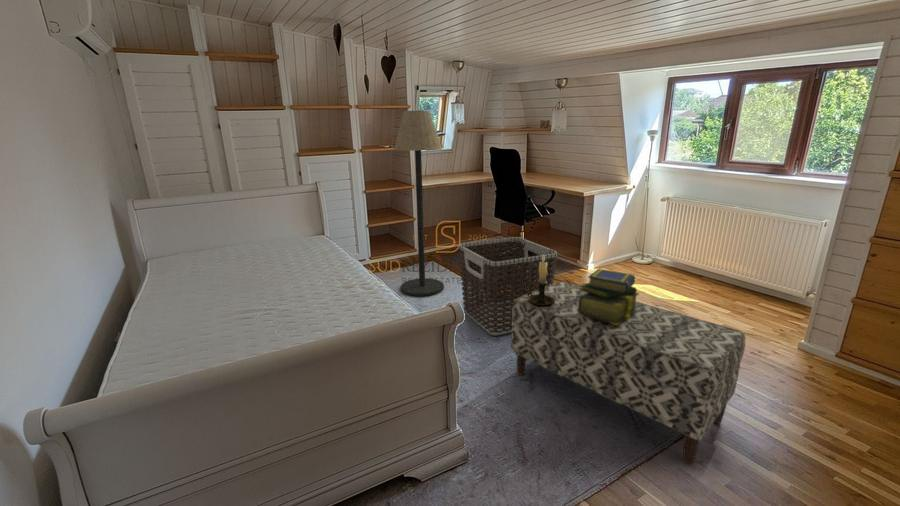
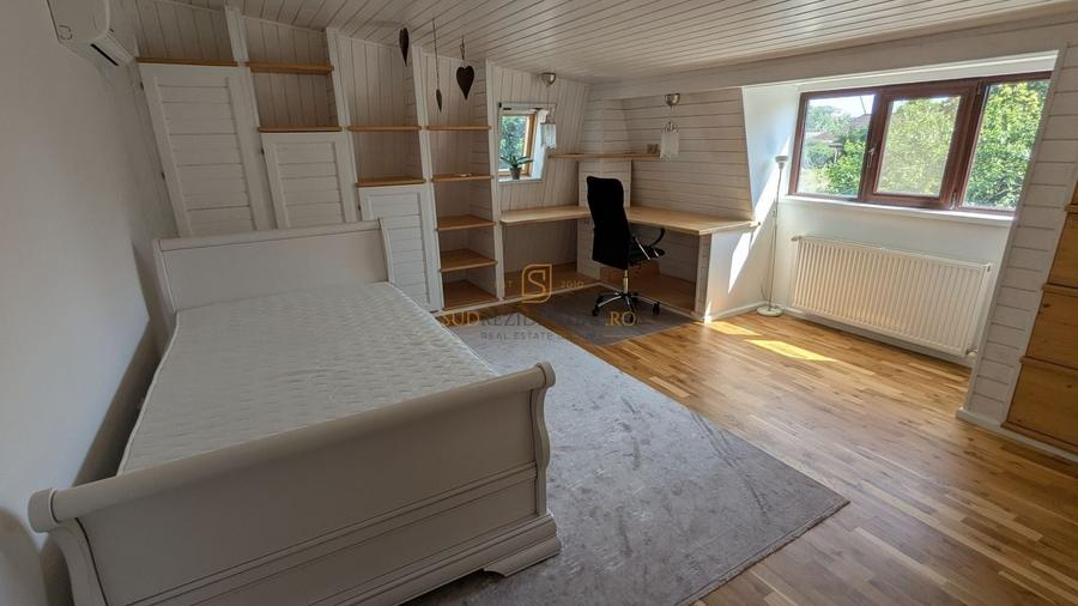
- candle holder [526,254,555,307]
- floor lamp [393,110,445,297]
- bench [510,280,746,465]
- stack of books [578,268,640,325]
- clothes hamper [458,236,559,336]
